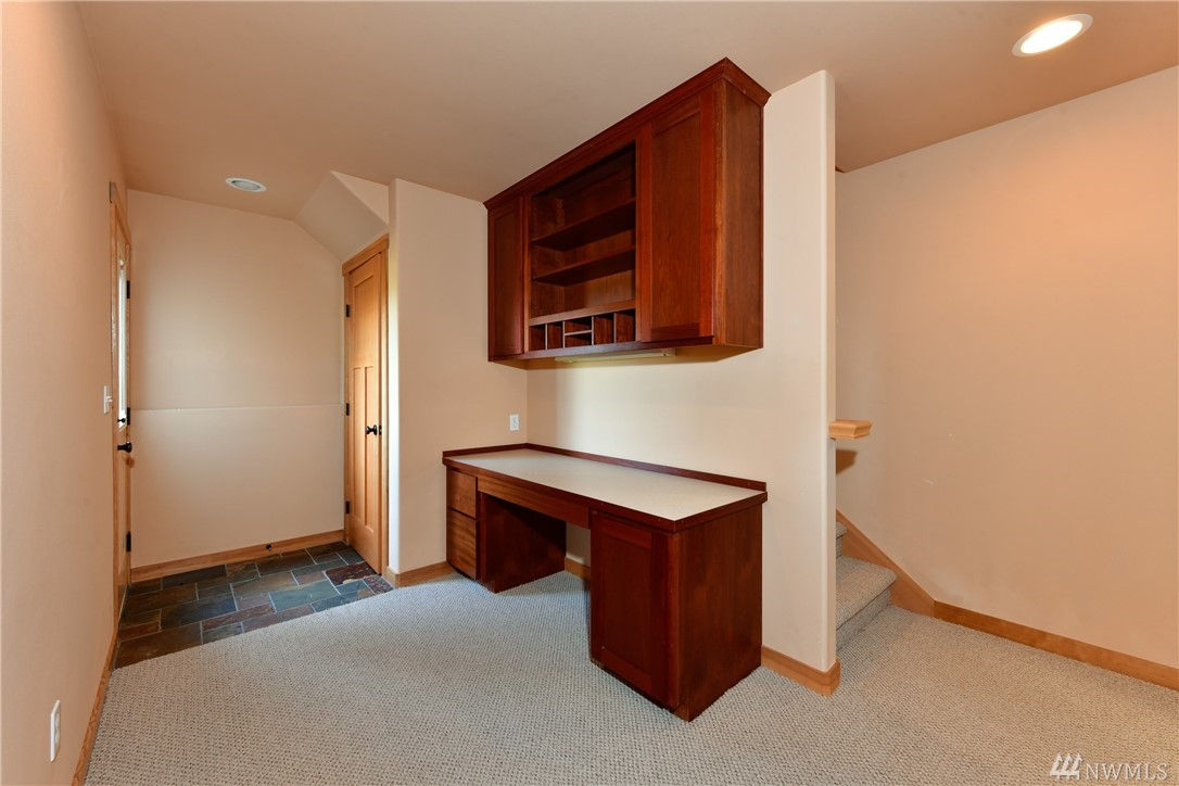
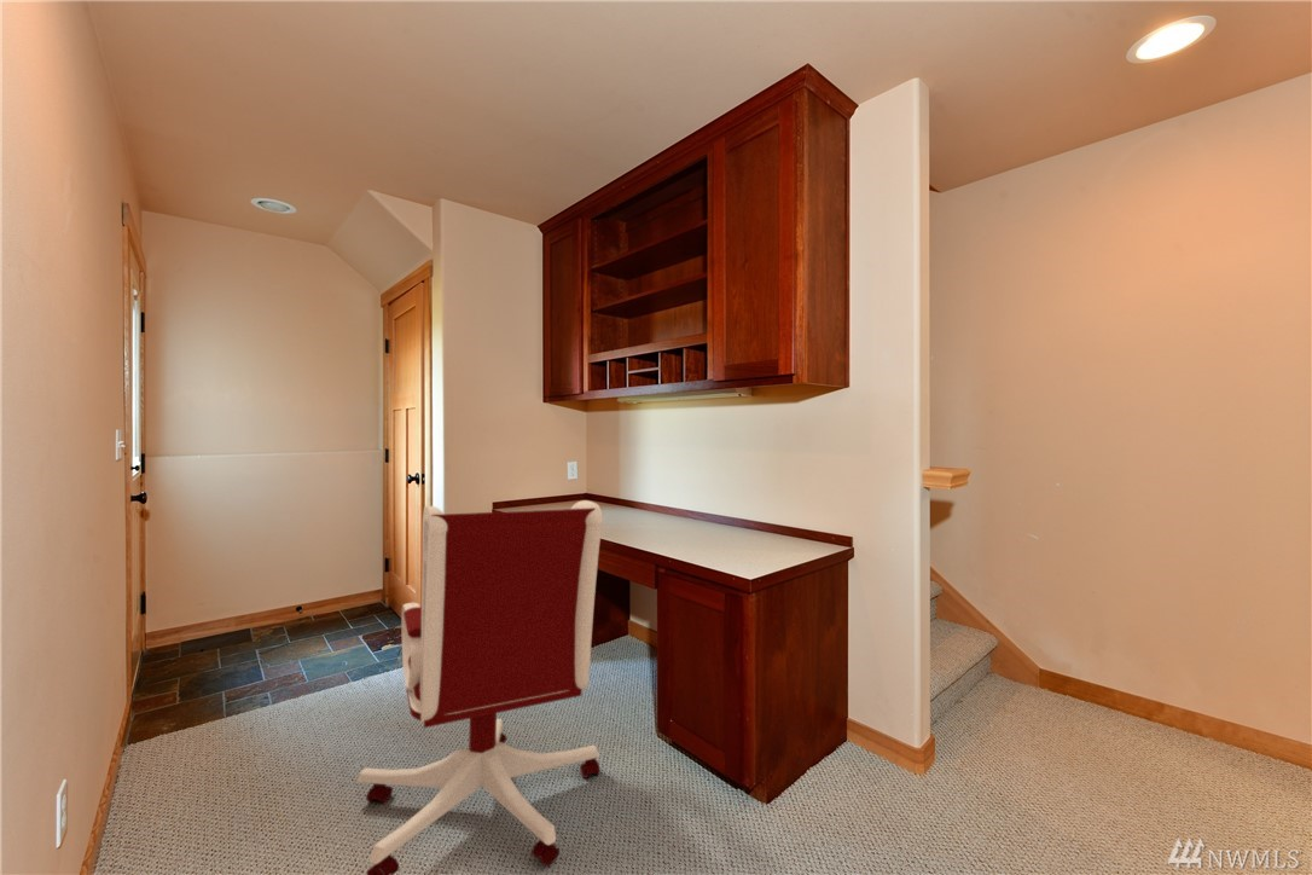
+ office chair [356,499,604,875]
